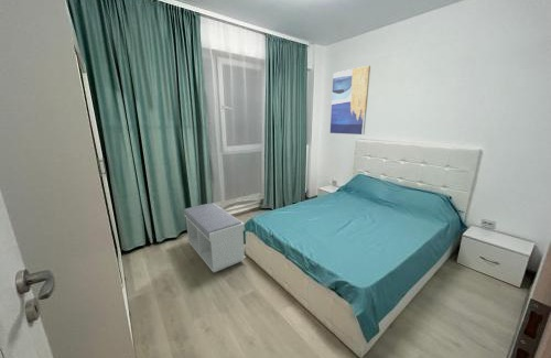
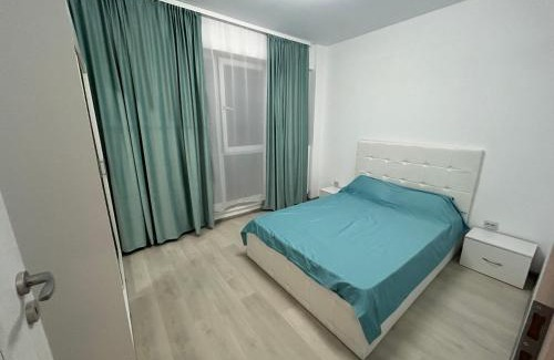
- bench [183,203,247,274]
- wall art [329,65,371,135]
